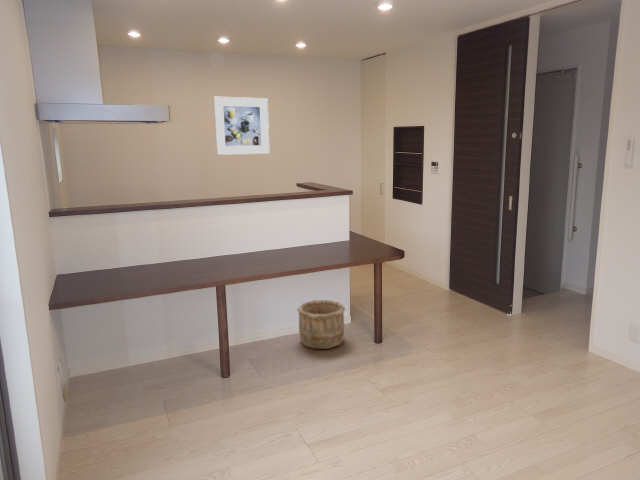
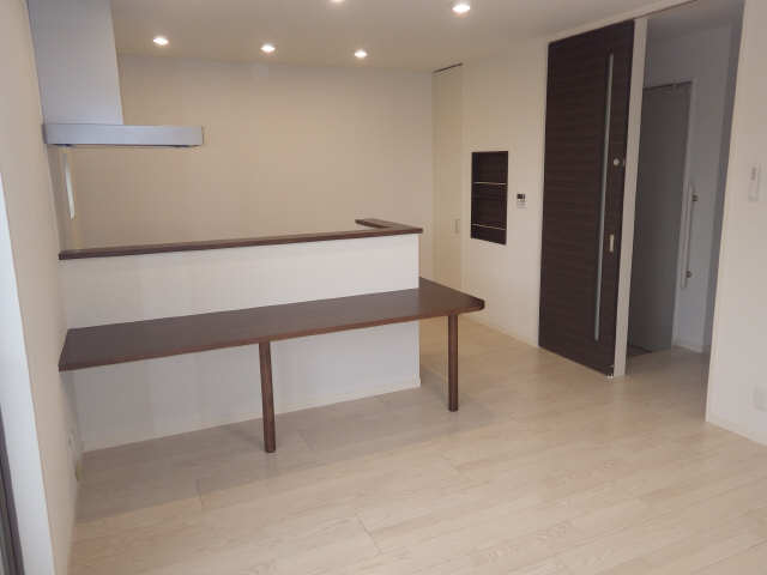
- wooden bucket [296,299,346,350]
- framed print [213,96,270,156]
